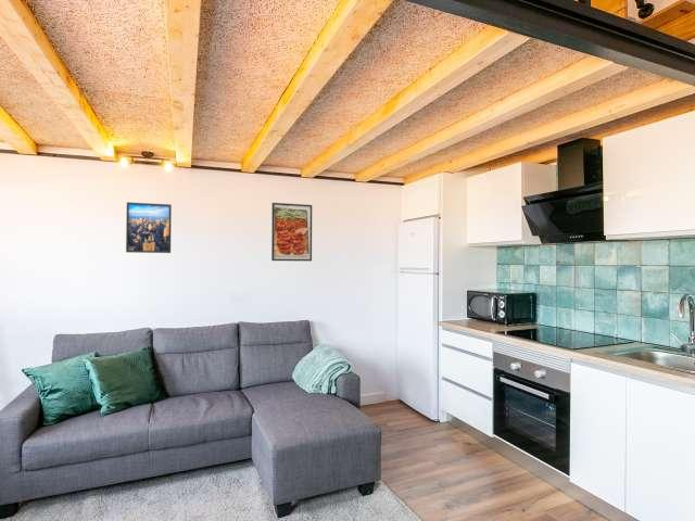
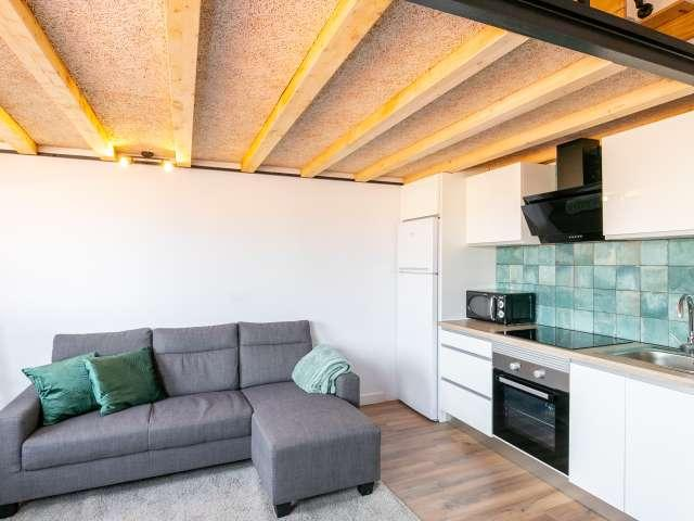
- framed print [125,201,173,254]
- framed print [270,202,313,262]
